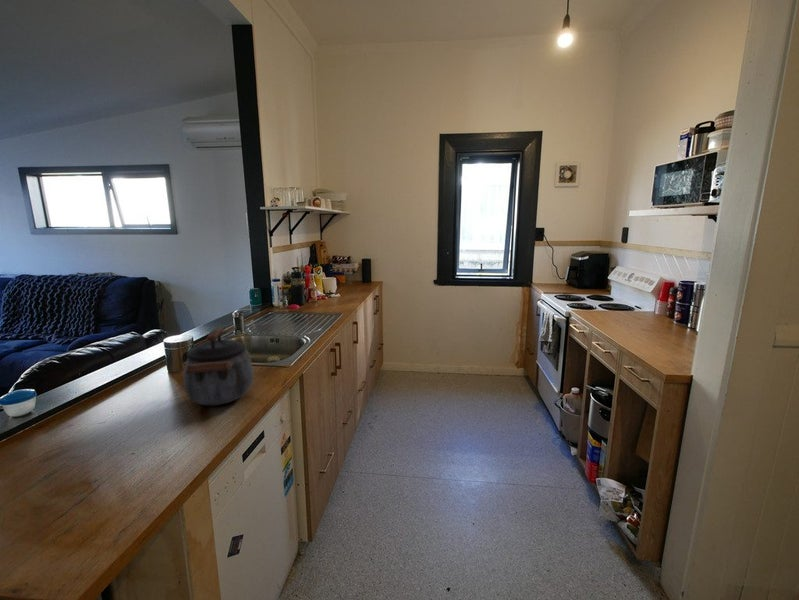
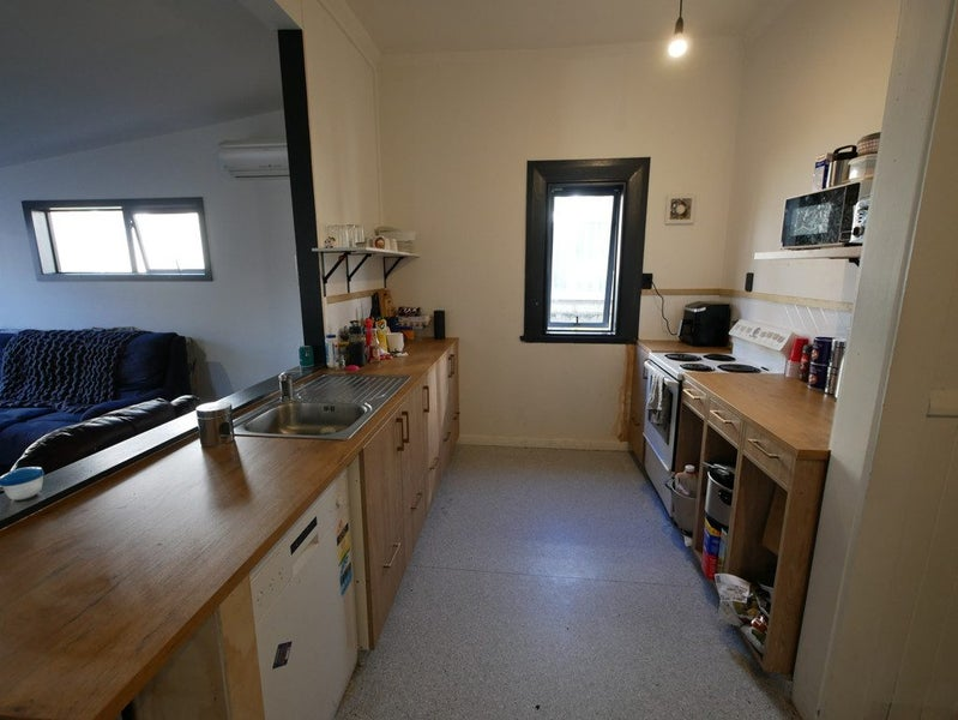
- kettle [182,326,255,406]
